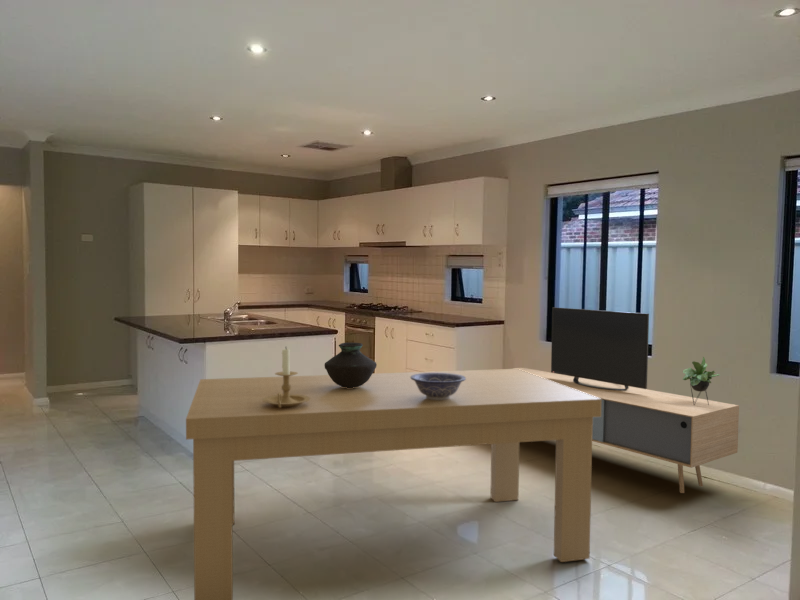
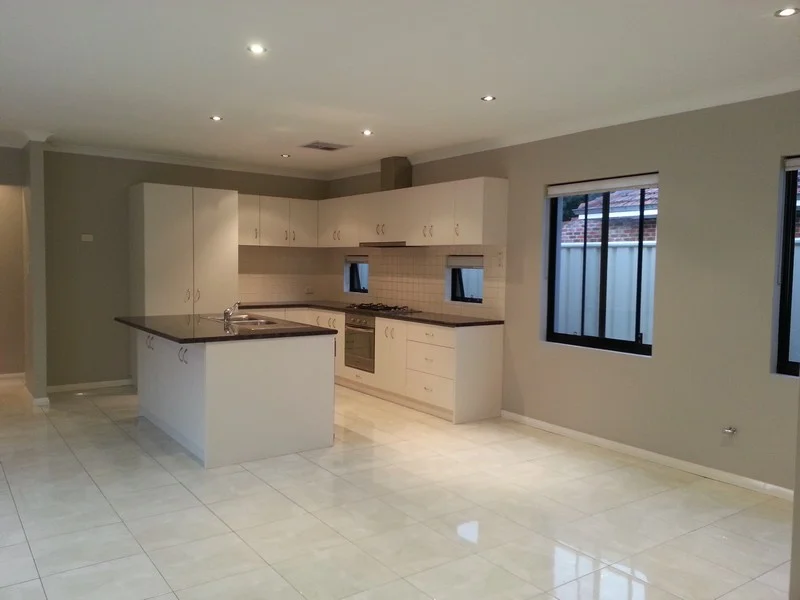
- decorative bowl [411,373,466,400]
- vase [324,342,378,388]
- dining table [185,368,601,600]
- candle holder [262,346,310,408]
- media console [512,306,740,494]
